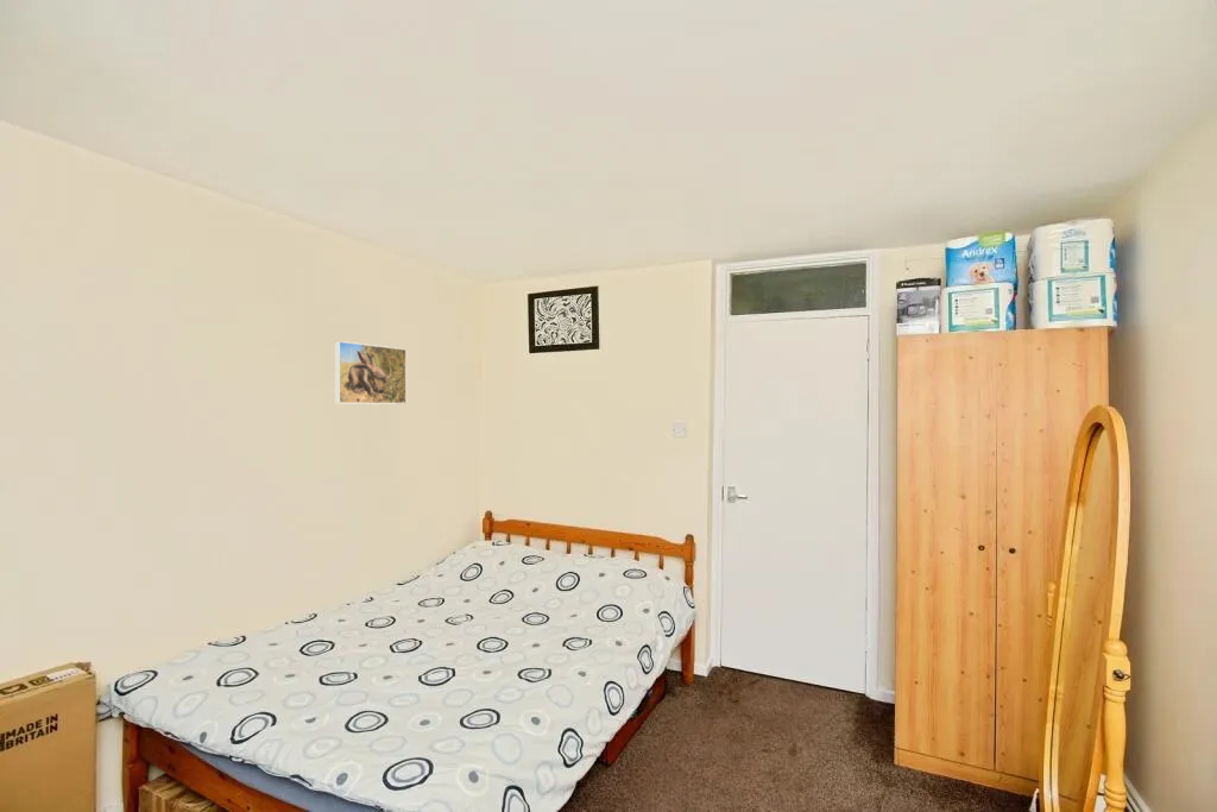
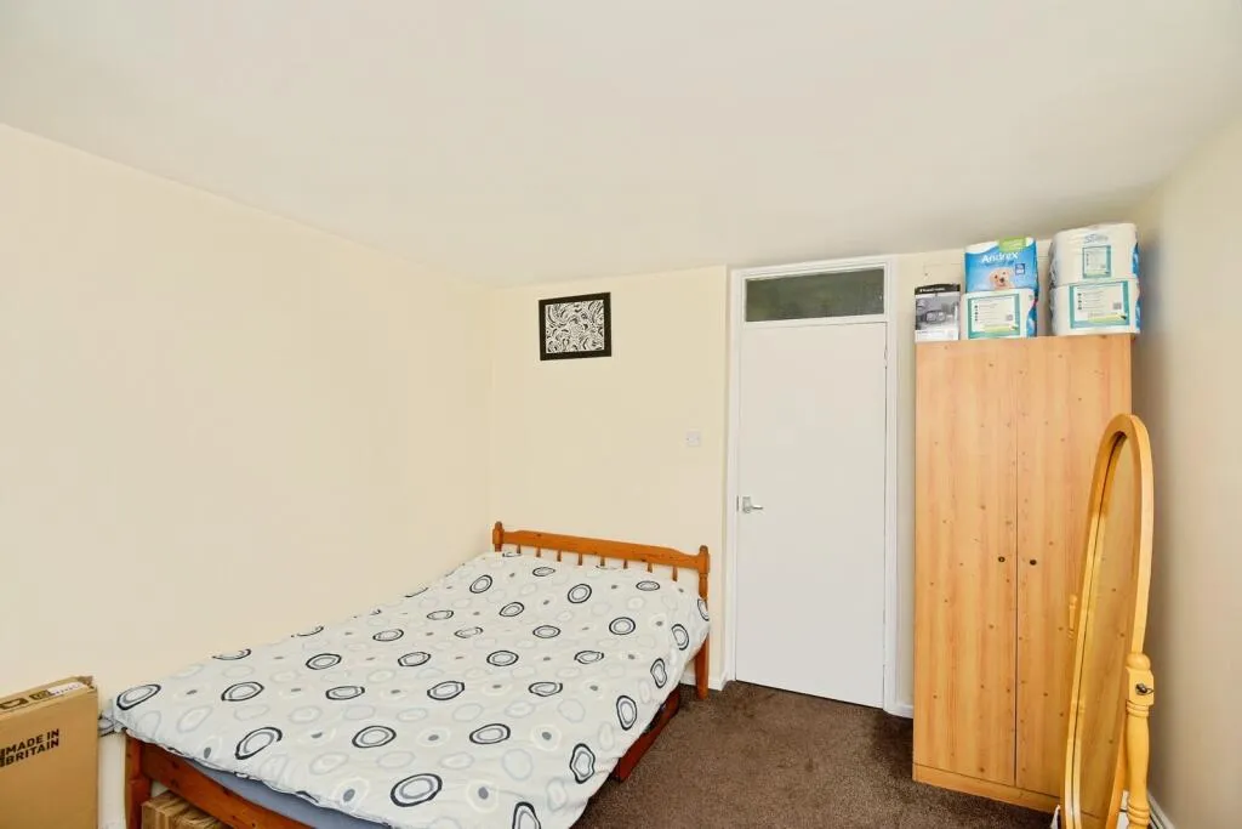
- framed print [334,340,408,405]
